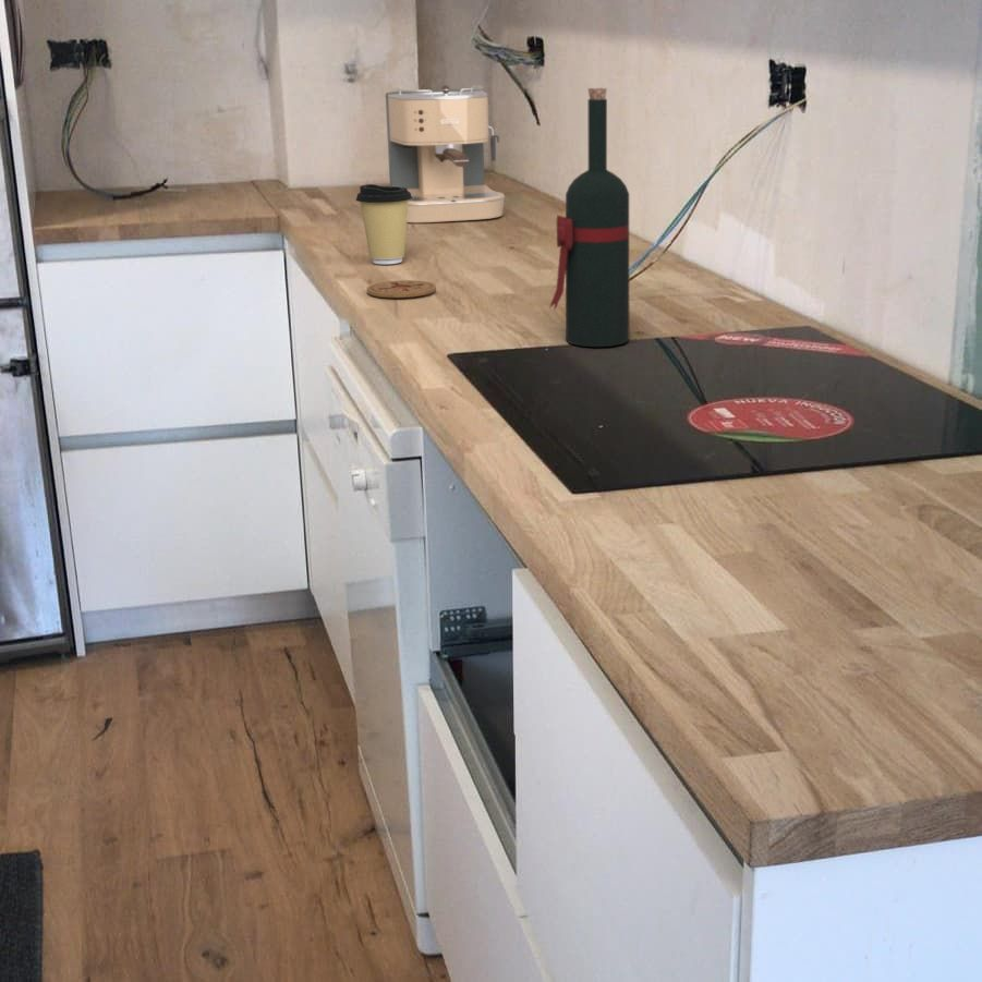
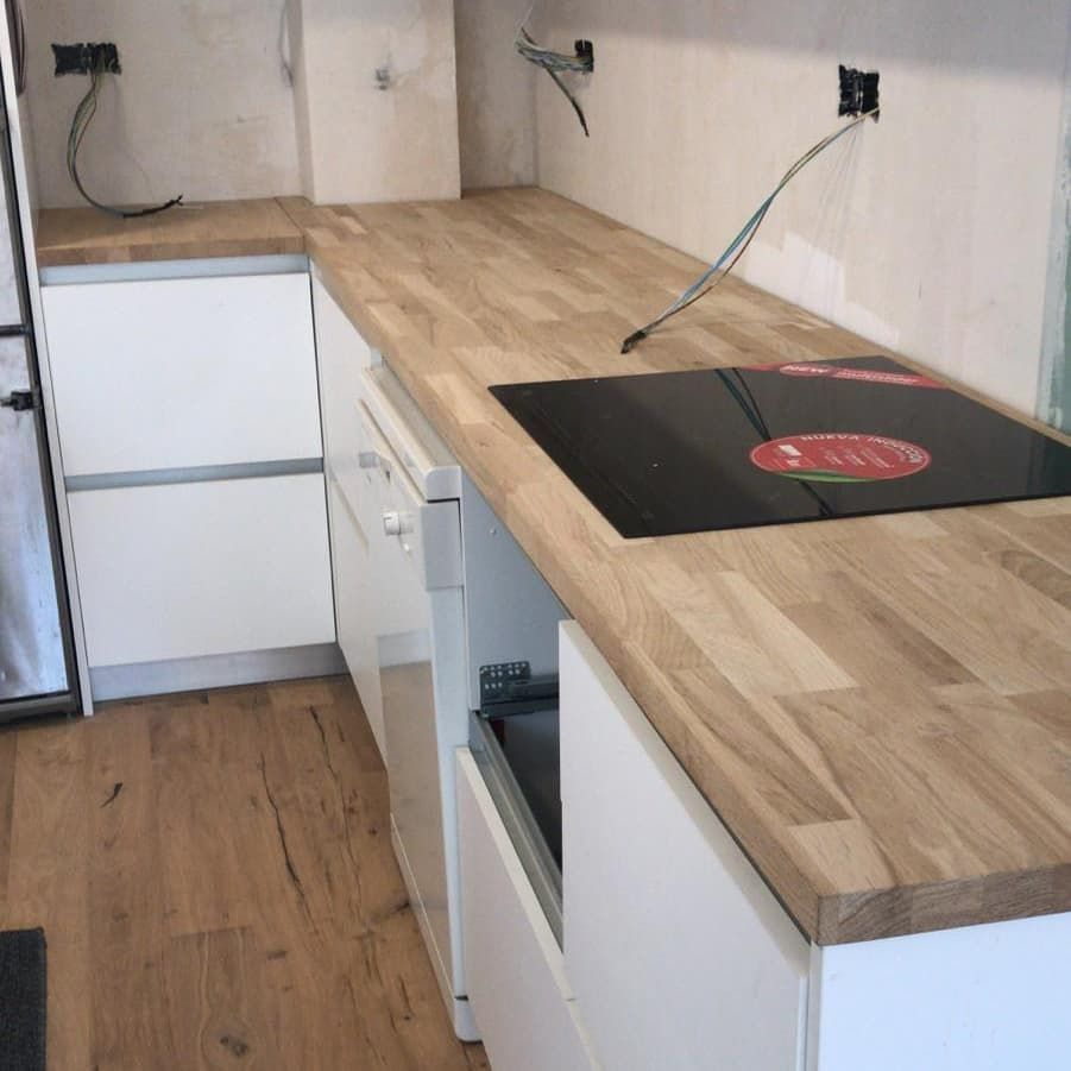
- coffee maker [384,84,506,223]
- coaster [366,279,437,299]
- wine bottle [547,87,630,348]
- coffee cup [355,183,413,265]
